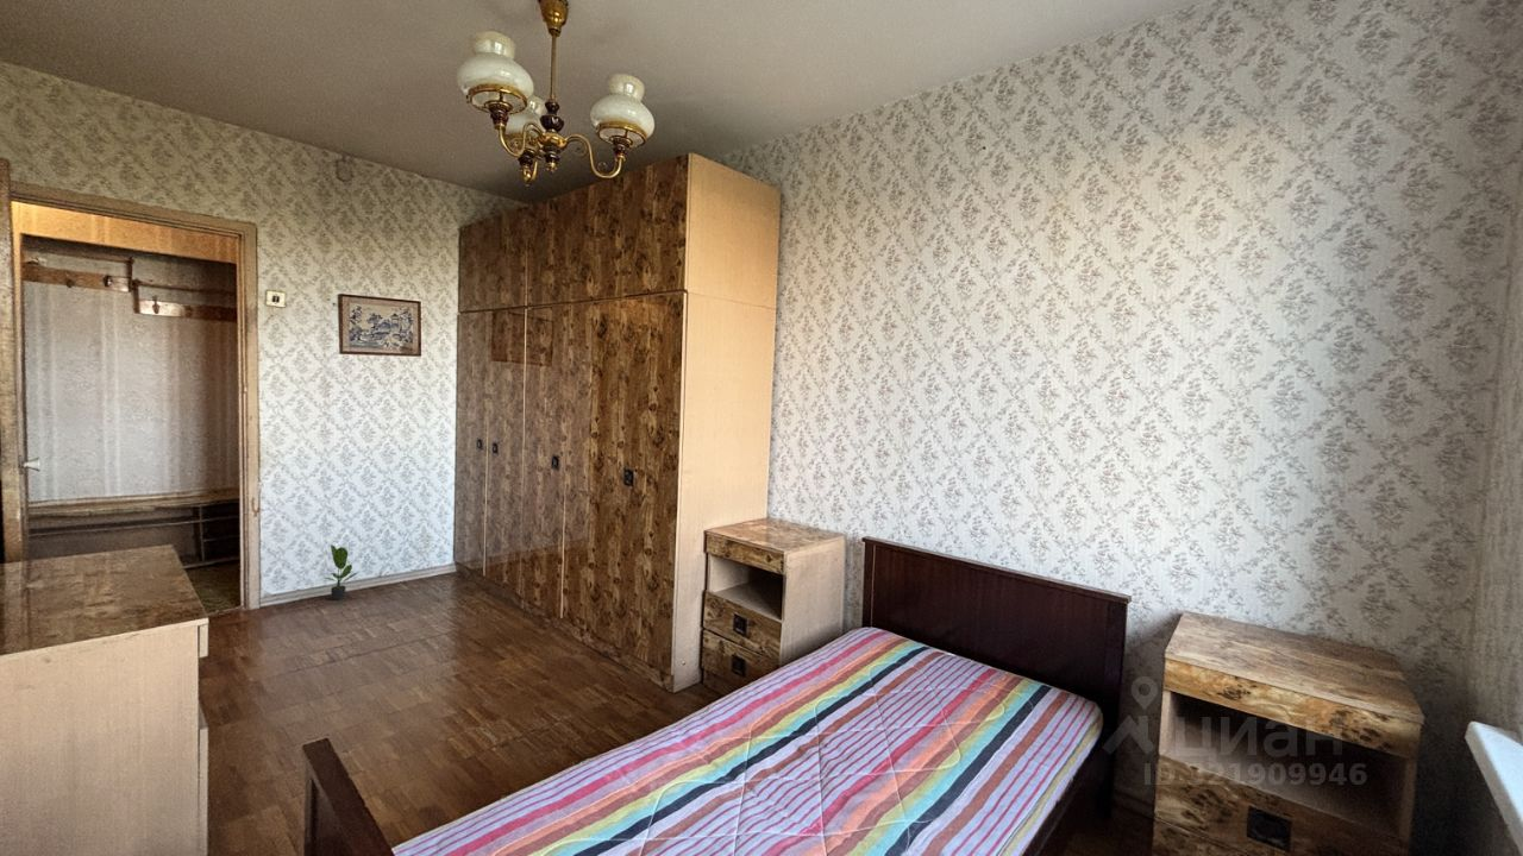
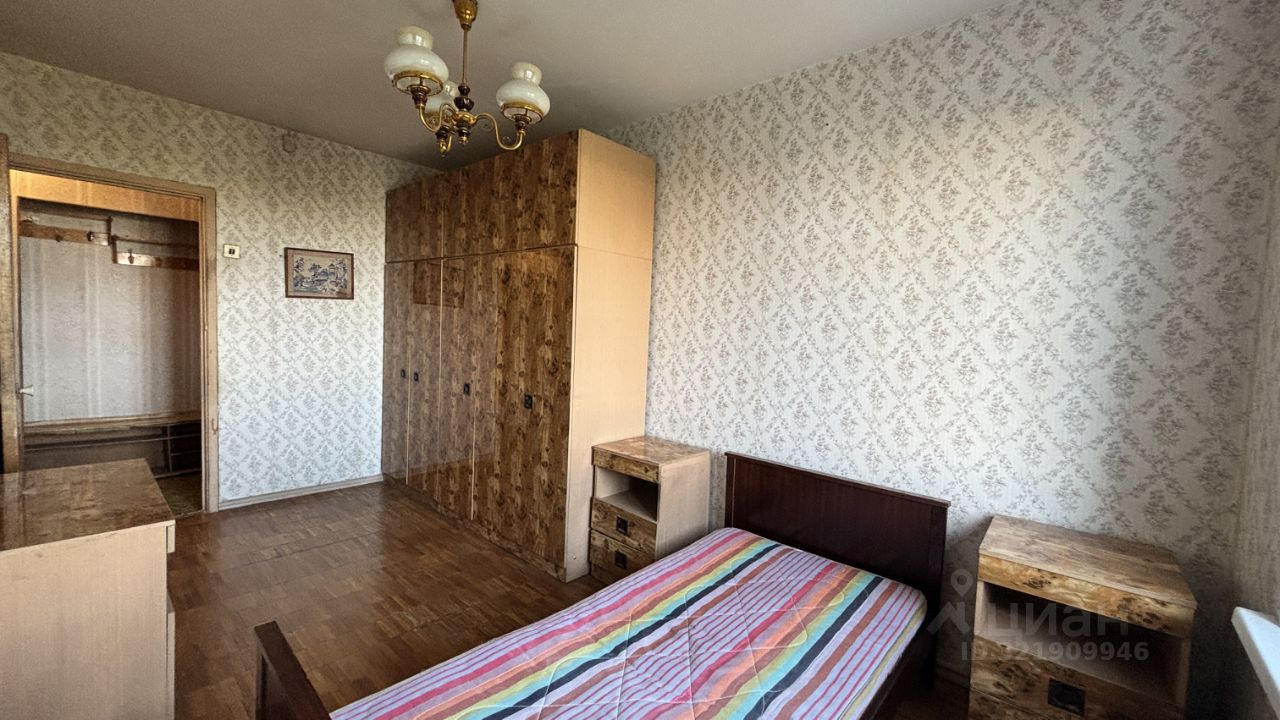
- potted plant [325,543,359,602]
